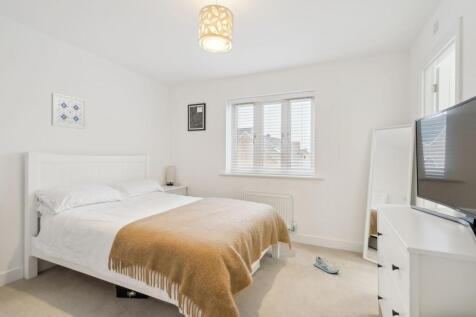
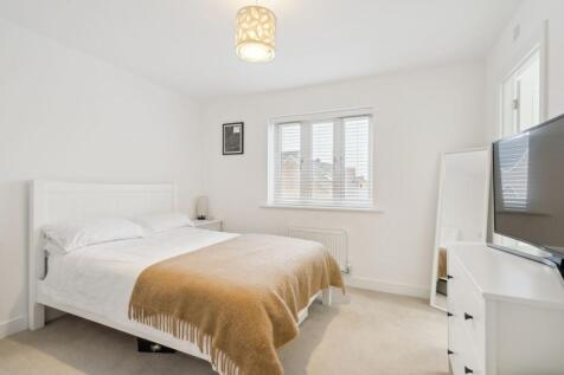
- sneaker [314,255,340,274]
- wall art [50,92,87,130]
